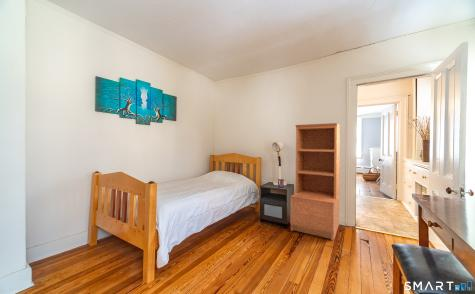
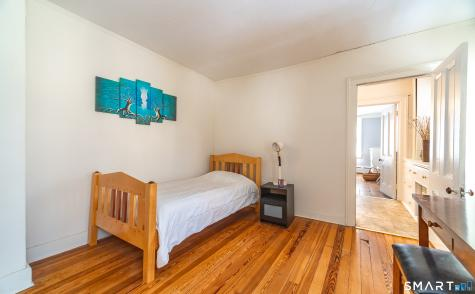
- bookshelf [289,122,341,241]
